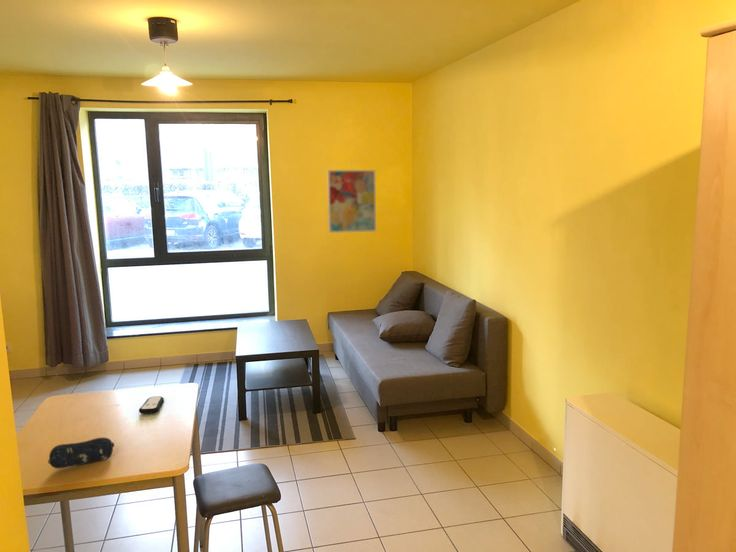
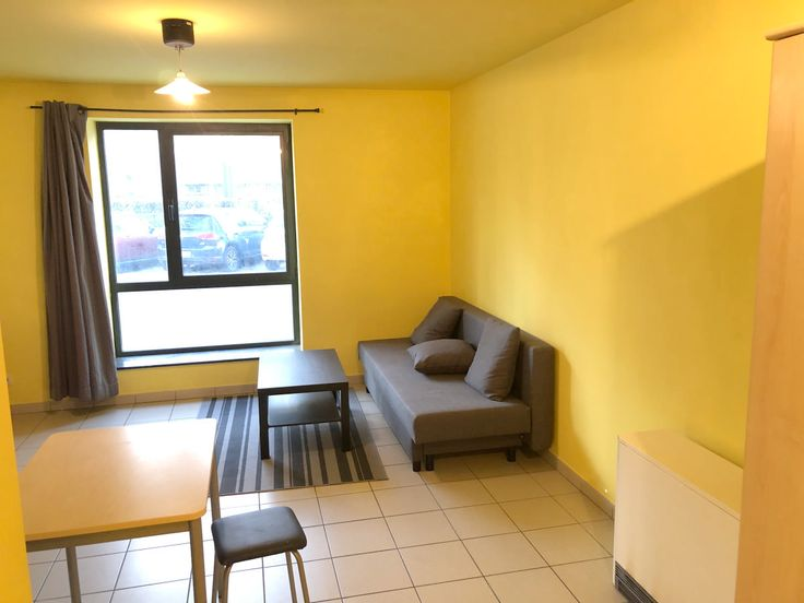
- remote control [138,395,165,415]
- wall art [327,169,377,234]
- pencil case [47,437,115,469]
